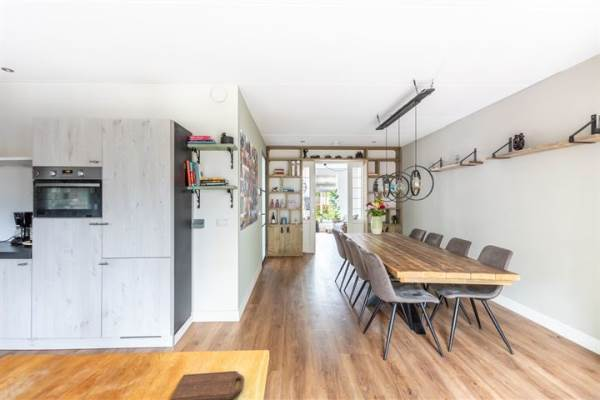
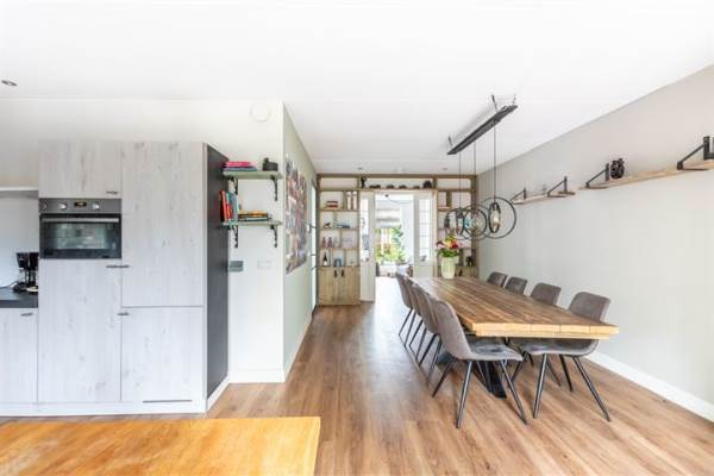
- cutting board [170,370,245,400]
